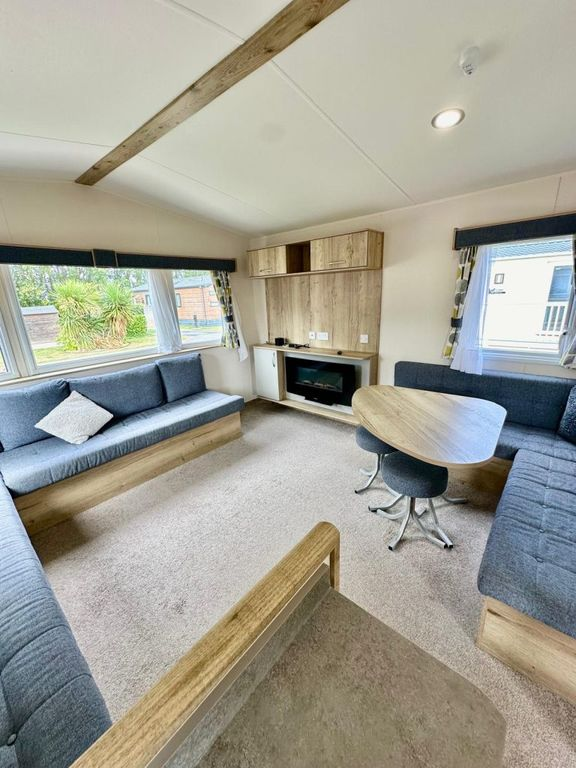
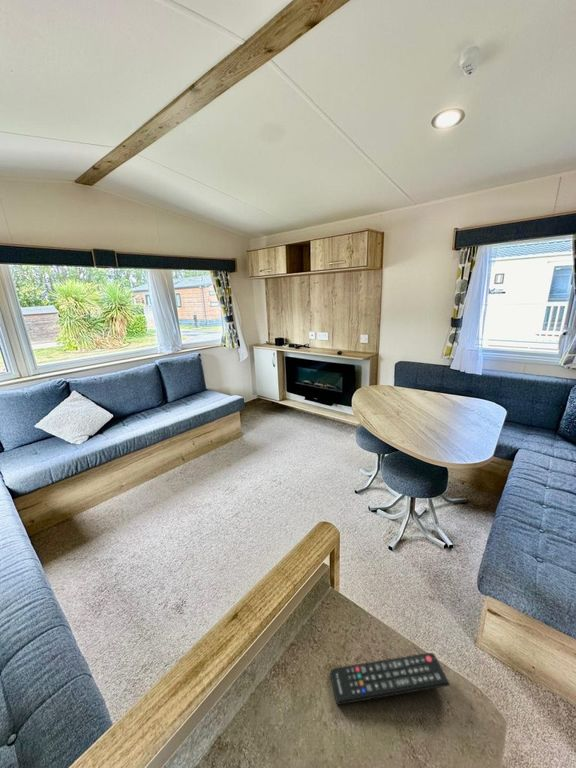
+ remote control [329,652,451,706]
